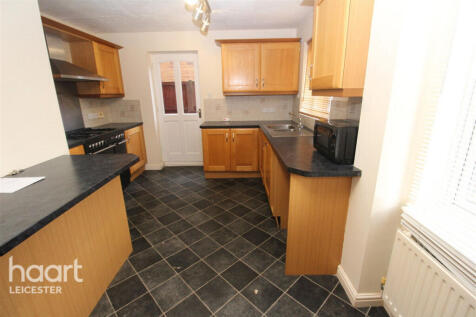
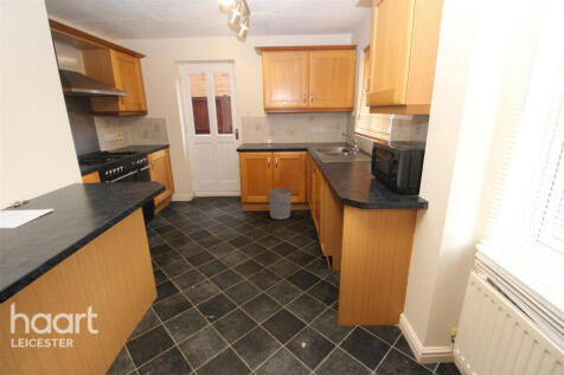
+ waste bin [268,187,293,220]
